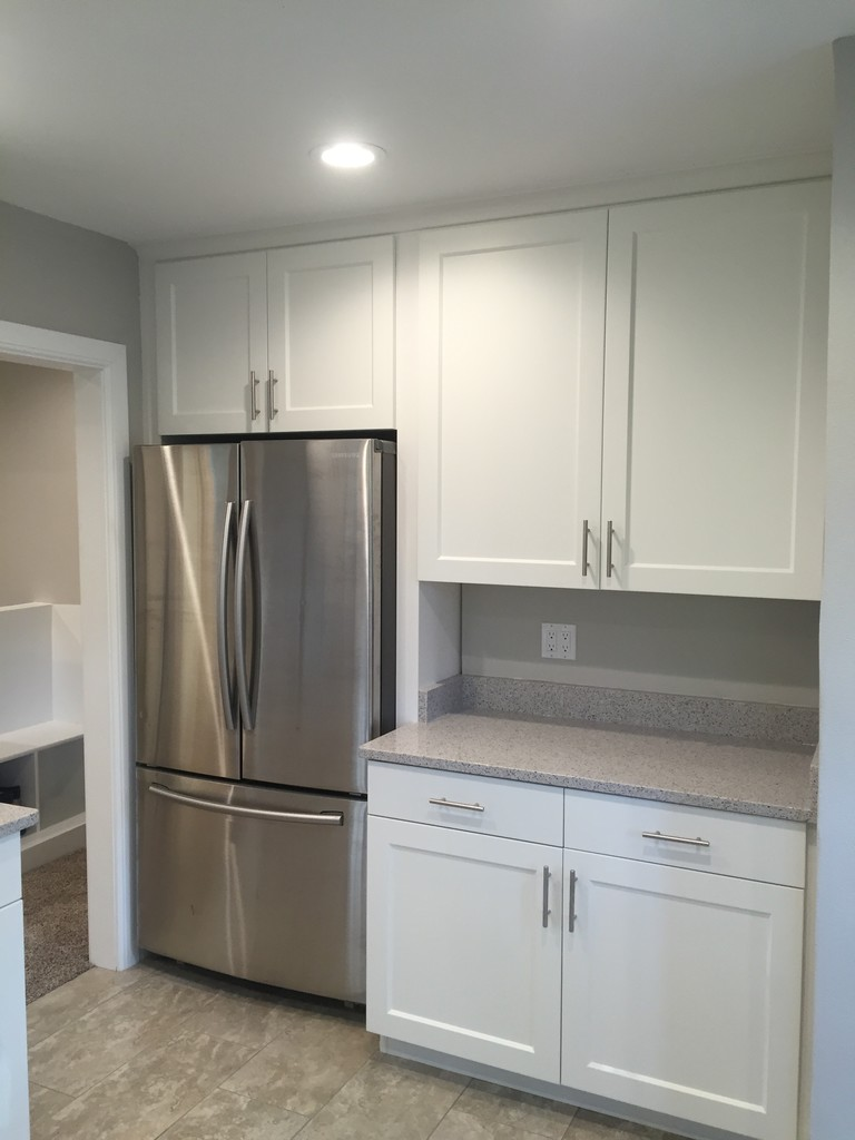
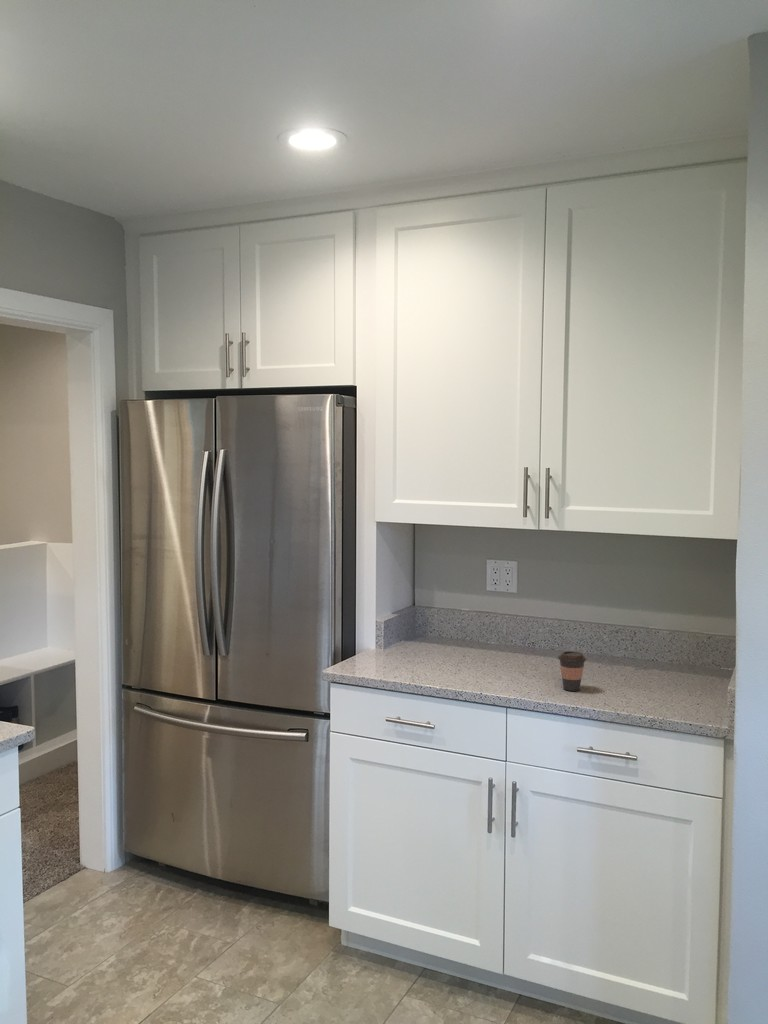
+ coffee cup [557,650,587,692]
